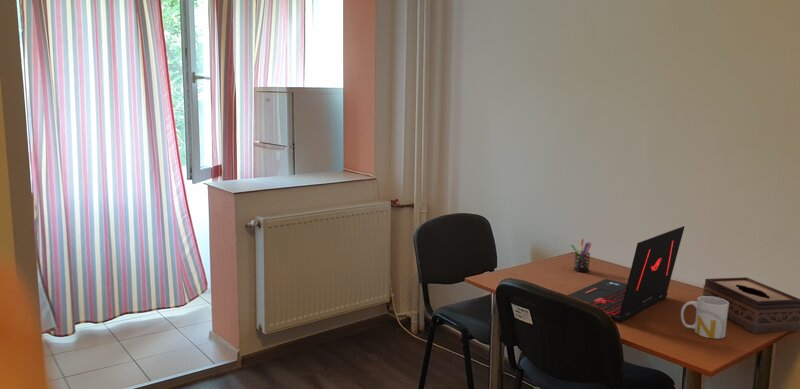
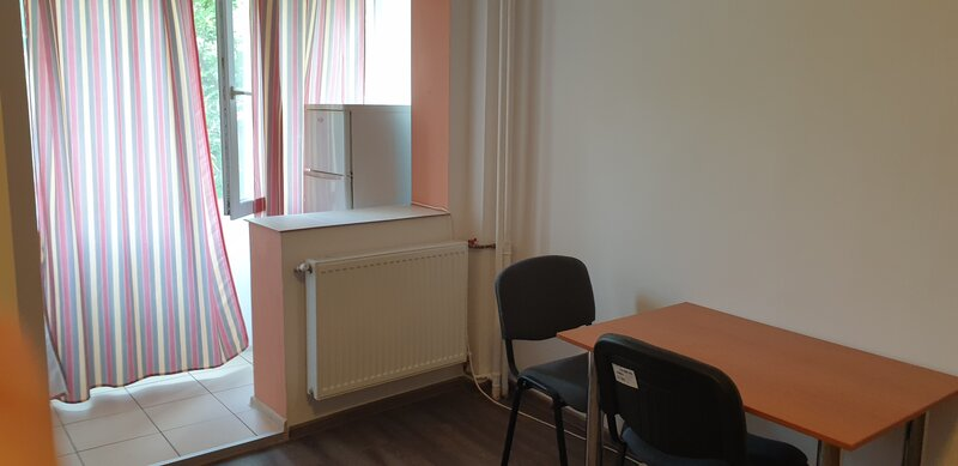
- mug [680,295,729,340]
- laptop [566,225,686,323]
- tissue box [702,276,800,334]
- pen holder [570,238,592,273]
